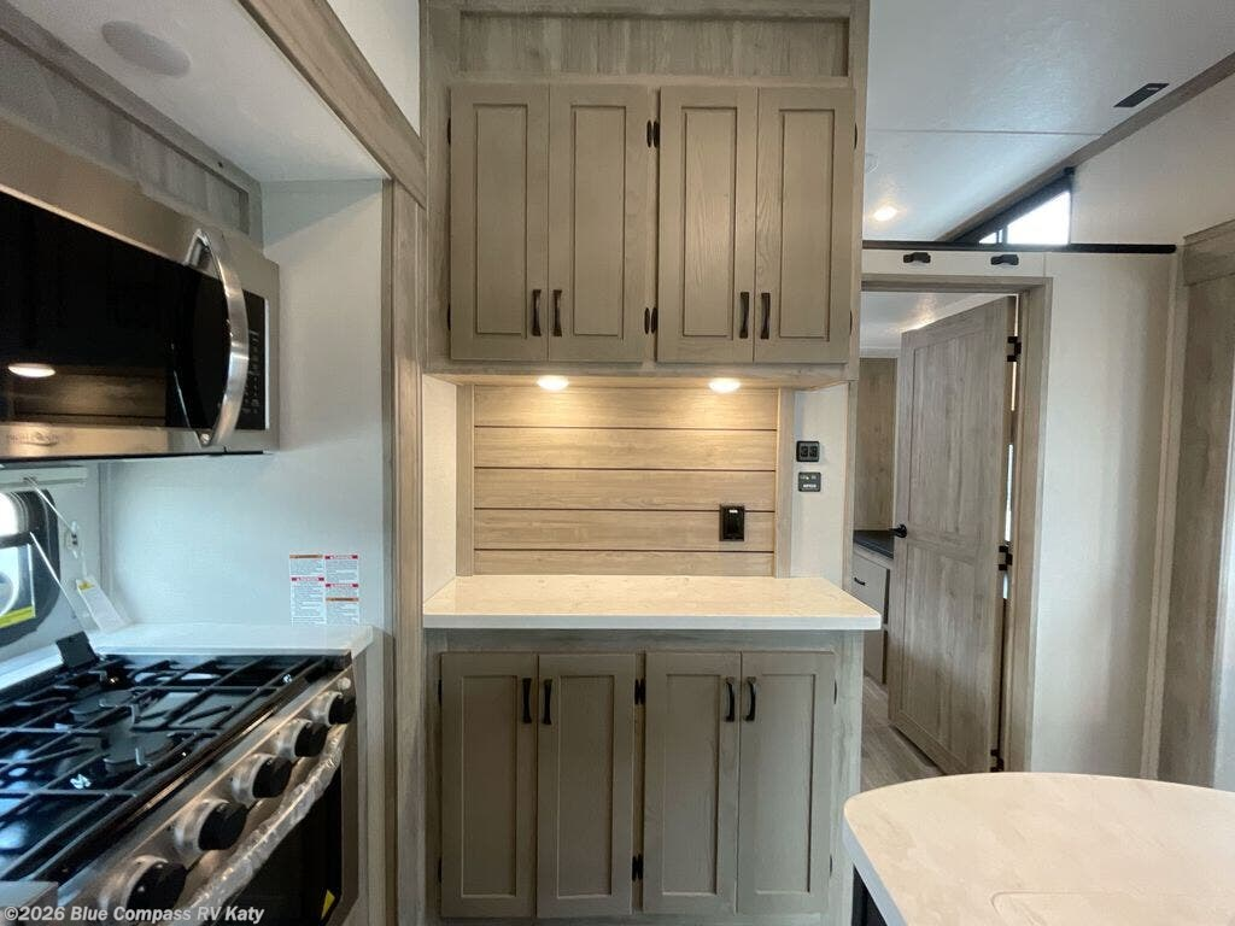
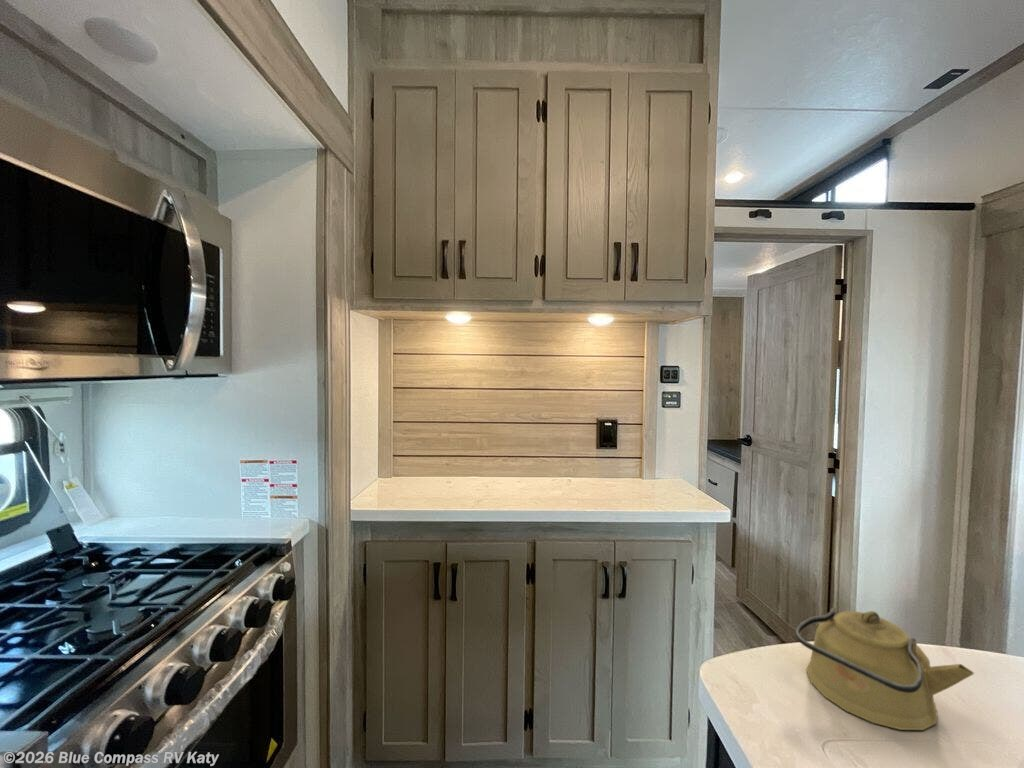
+ kettle [795,606,975,731]
